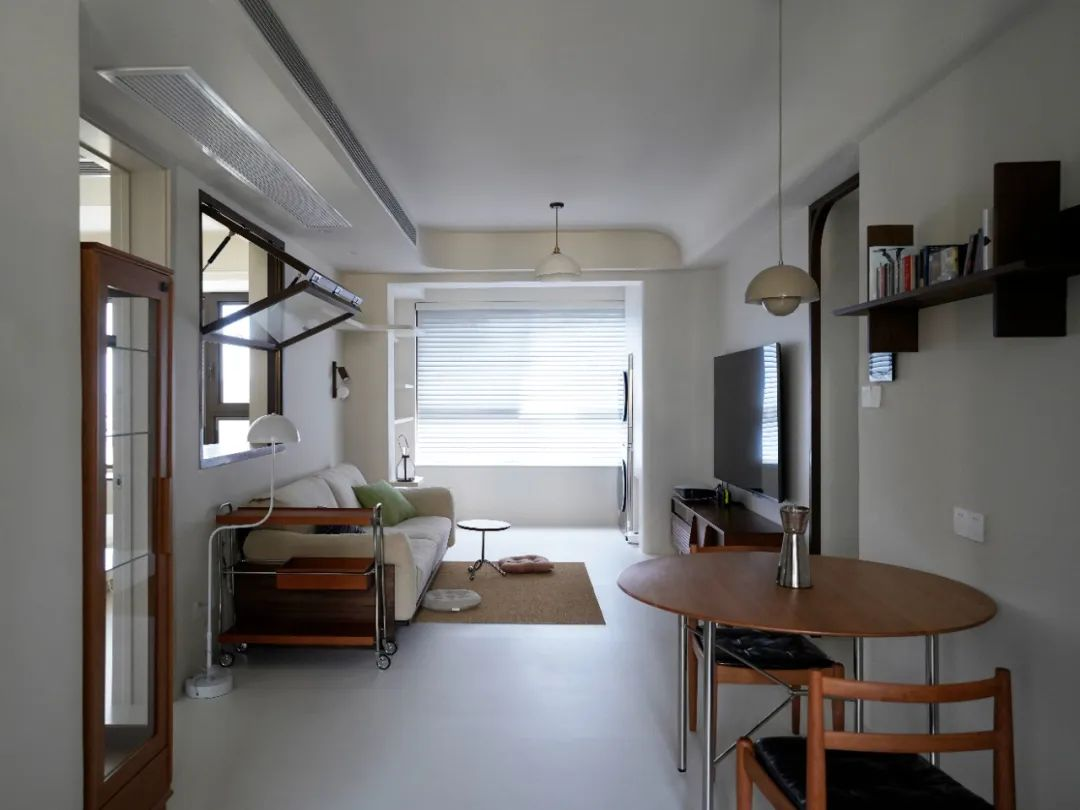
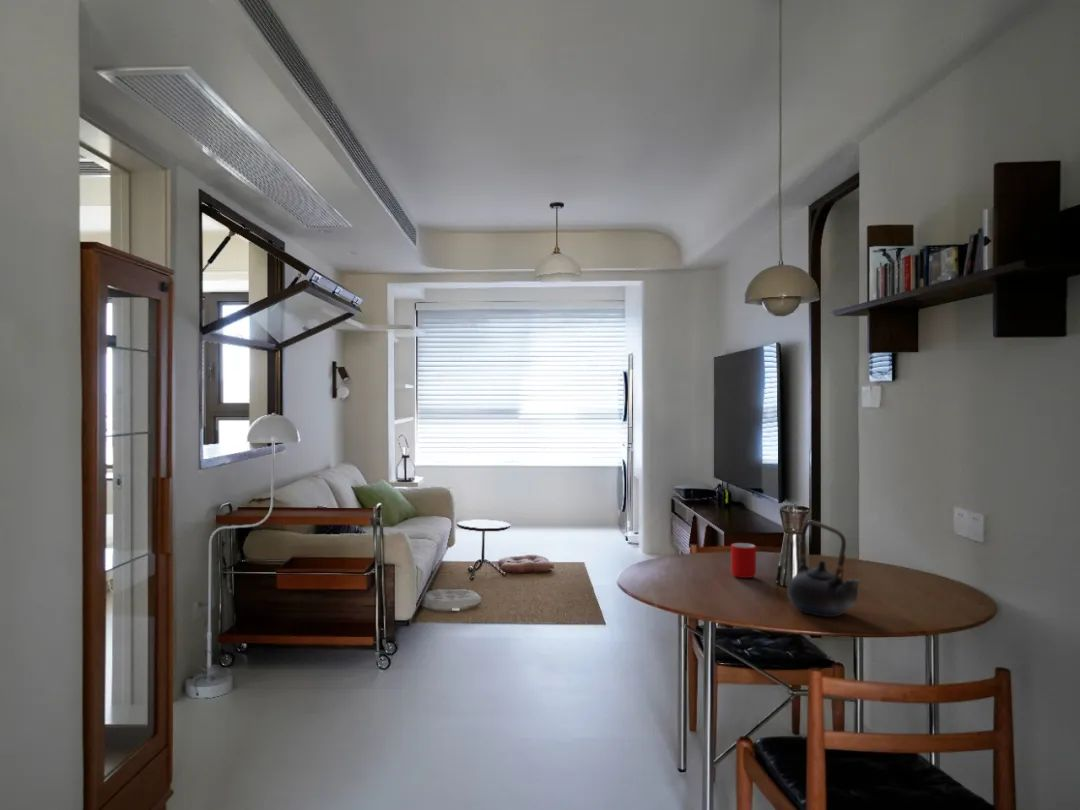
+ teapot [786,520,862,618]
+ cup [730,542,757,579]
